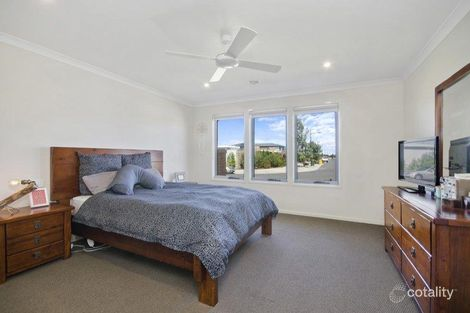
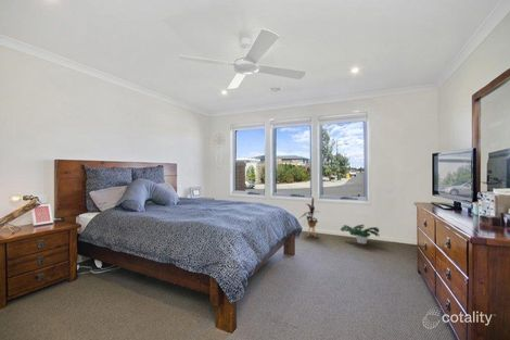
+ house plant [298,197,319,239]
+ potted plant [340,224,381,244]
